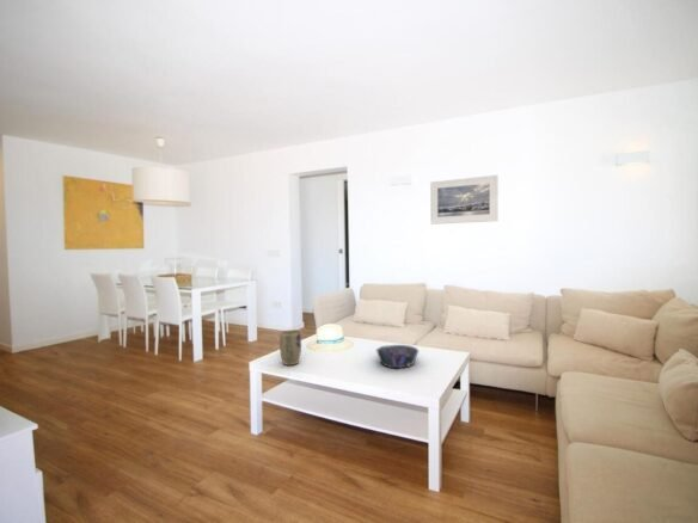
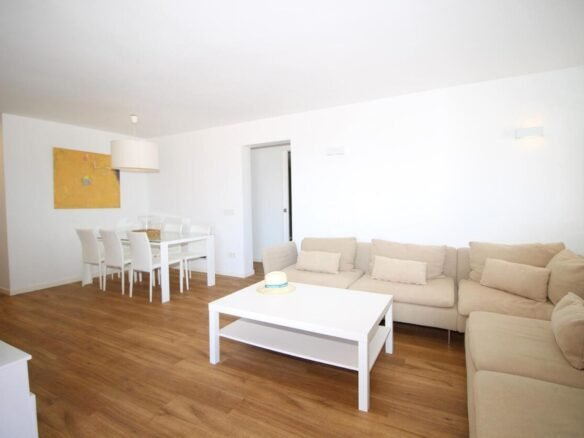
- plant pot [278,328,302,367]
- decorative bowl [375,344,420,370]
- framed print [429,174,500,226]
